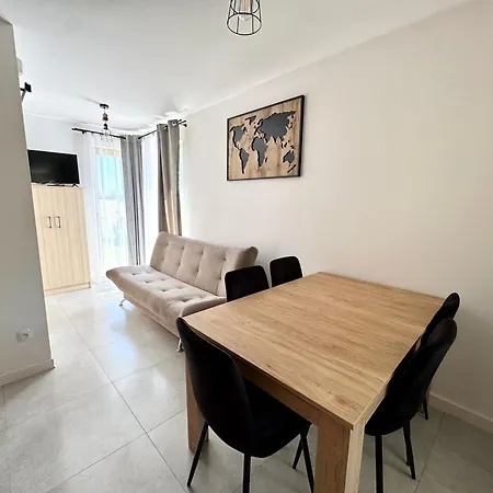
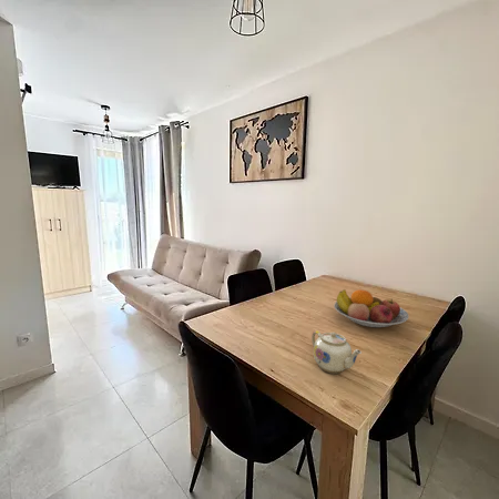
+ fruit bowl [333,288,410,328]
+ teapot [310,329,363,375]
